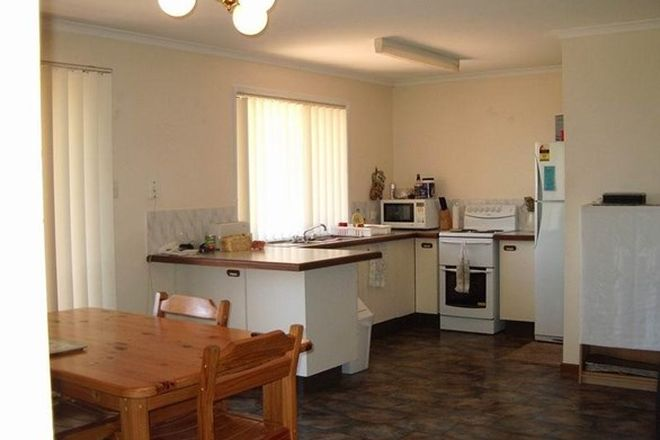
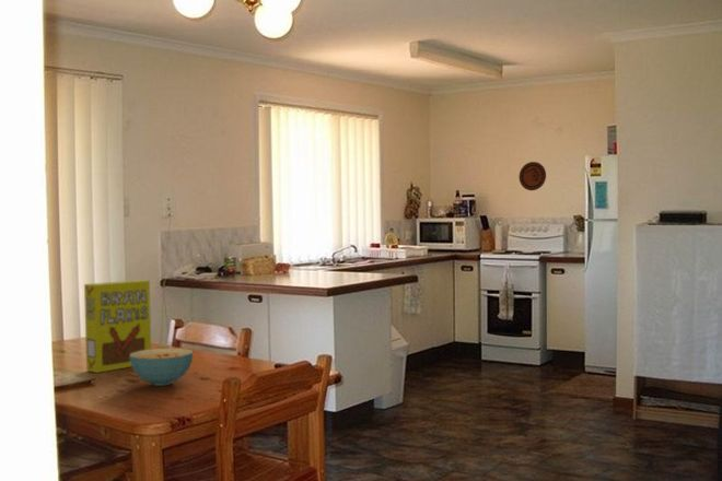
+ decorative plate [519,161,547,191]
+ cereal box [83,279,152,374]
+ cereal bowl [130,347,194,387]
